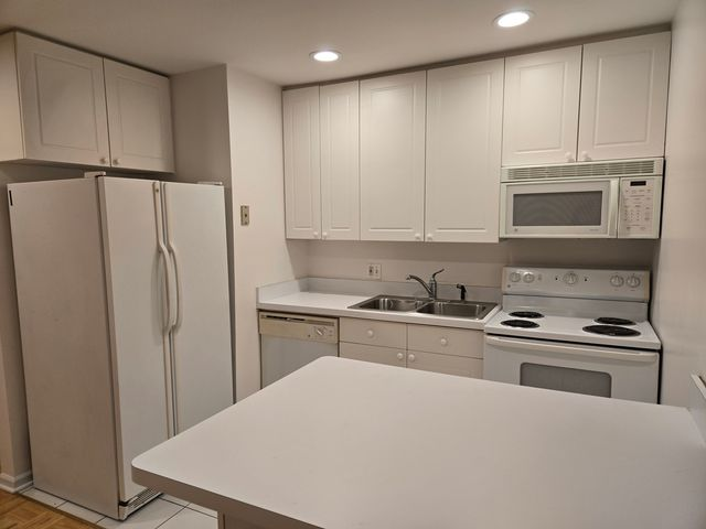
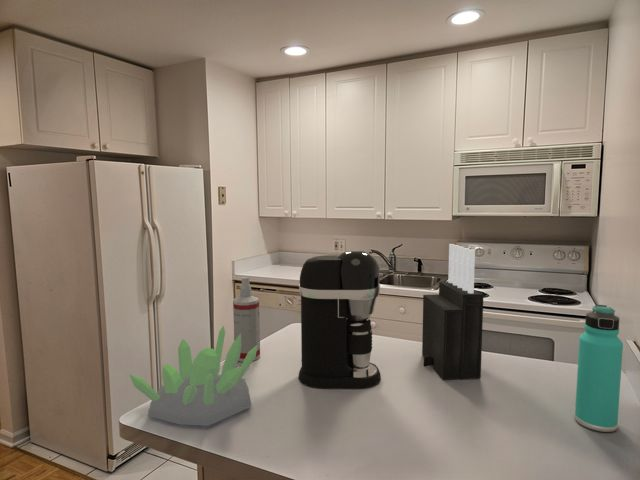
+ coffee maker [298,249,382,390]
+ knife block [421,243,484,381]
+ thermos bottle [574,304,624,433]
+ succulent plant [128,325,258,427]
+ spray bottle [232,276,261,363]
